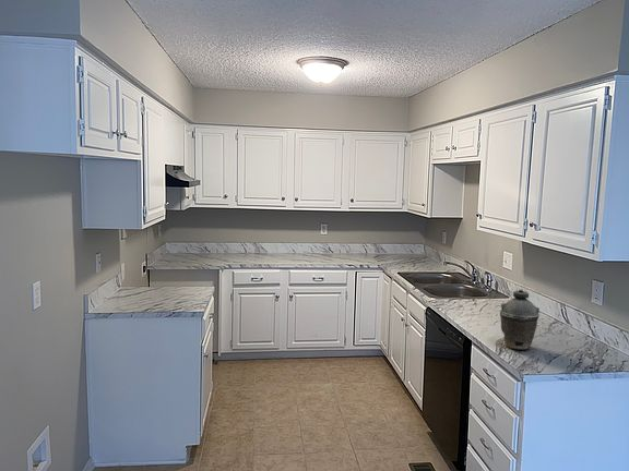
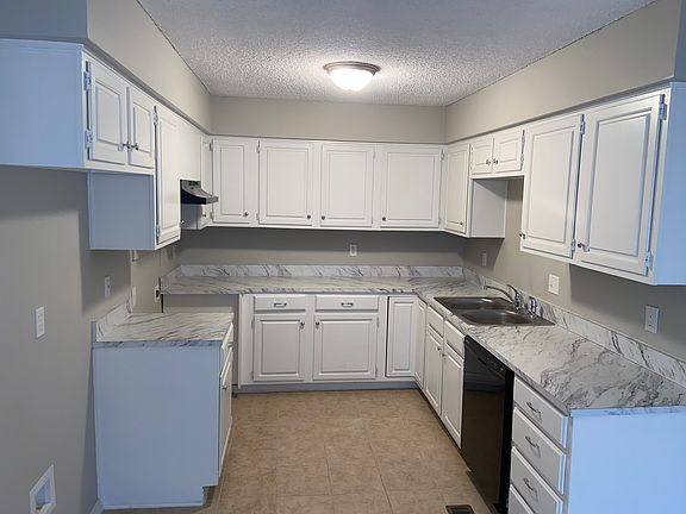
- kettle [499,288,541,351]
